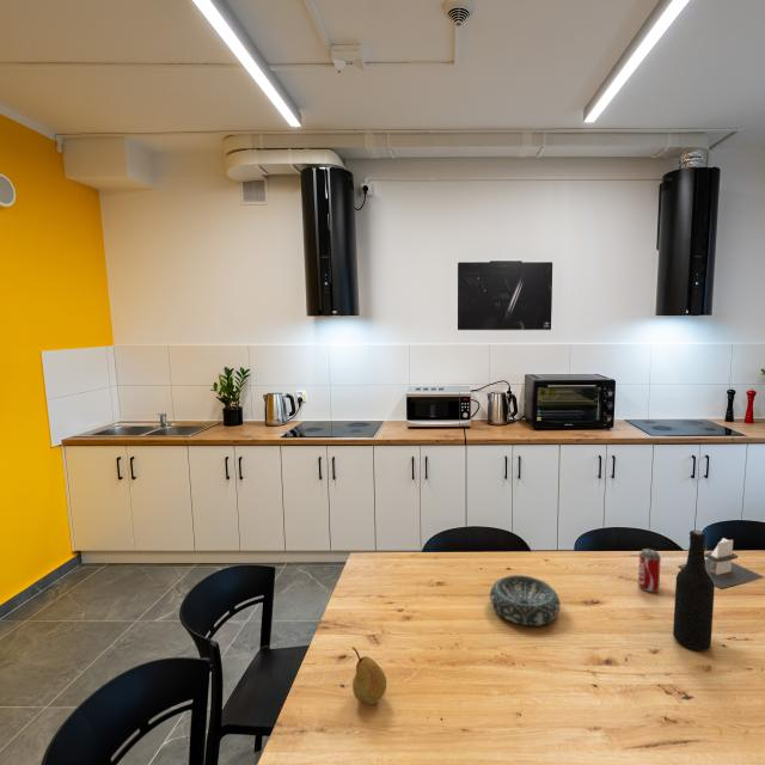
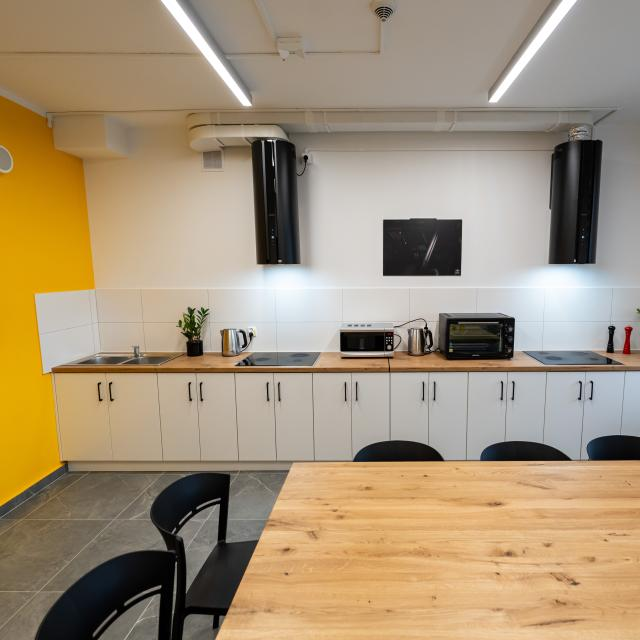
- bottle [672,530,716,651]
- decorative bowl [489,574,561,626]
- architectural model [677,537,765,589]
- beverage can [637,547,662,594]
- fruit [351,645,387,705]
